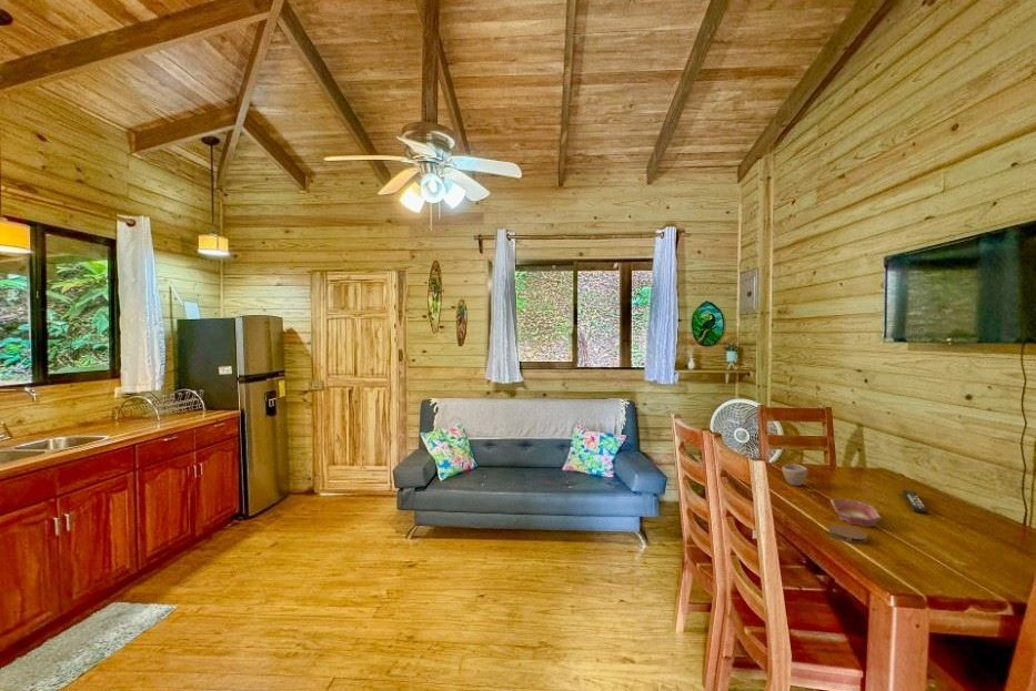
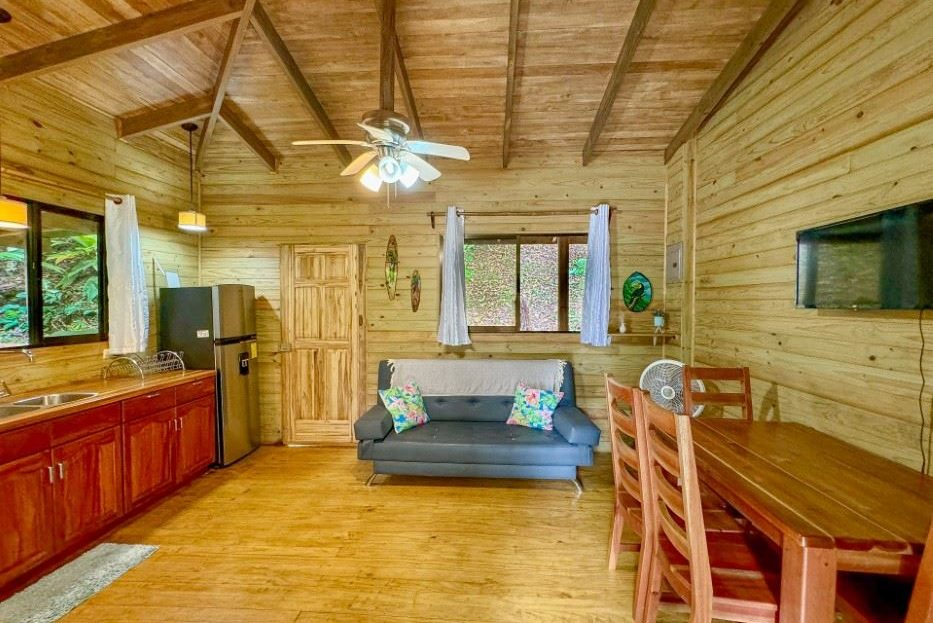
- remote control [902,489,929,515]
- cup [781,463,809,487]
- coaster [827,524,868,545]
- bowl [829,497,882,528]
